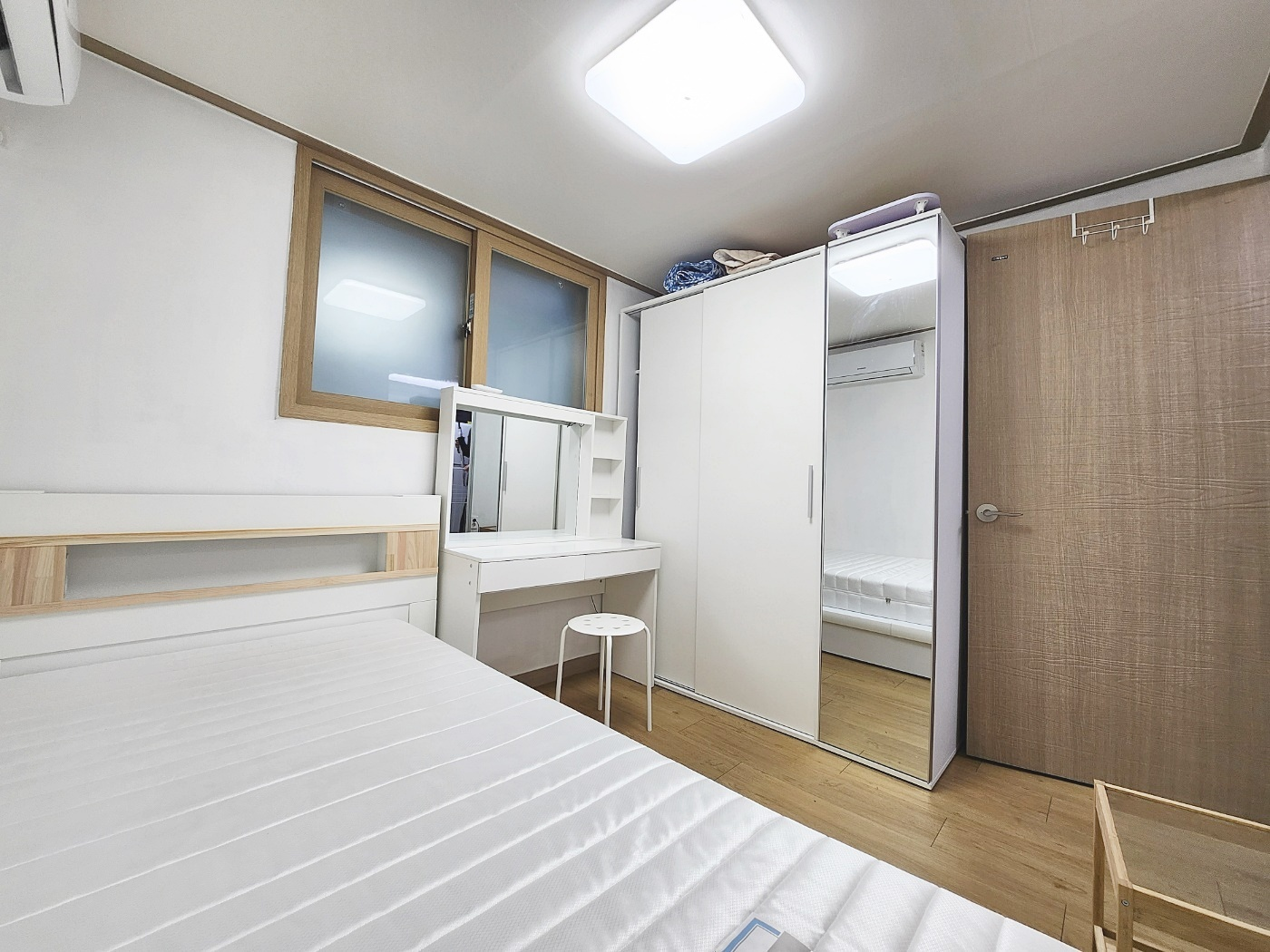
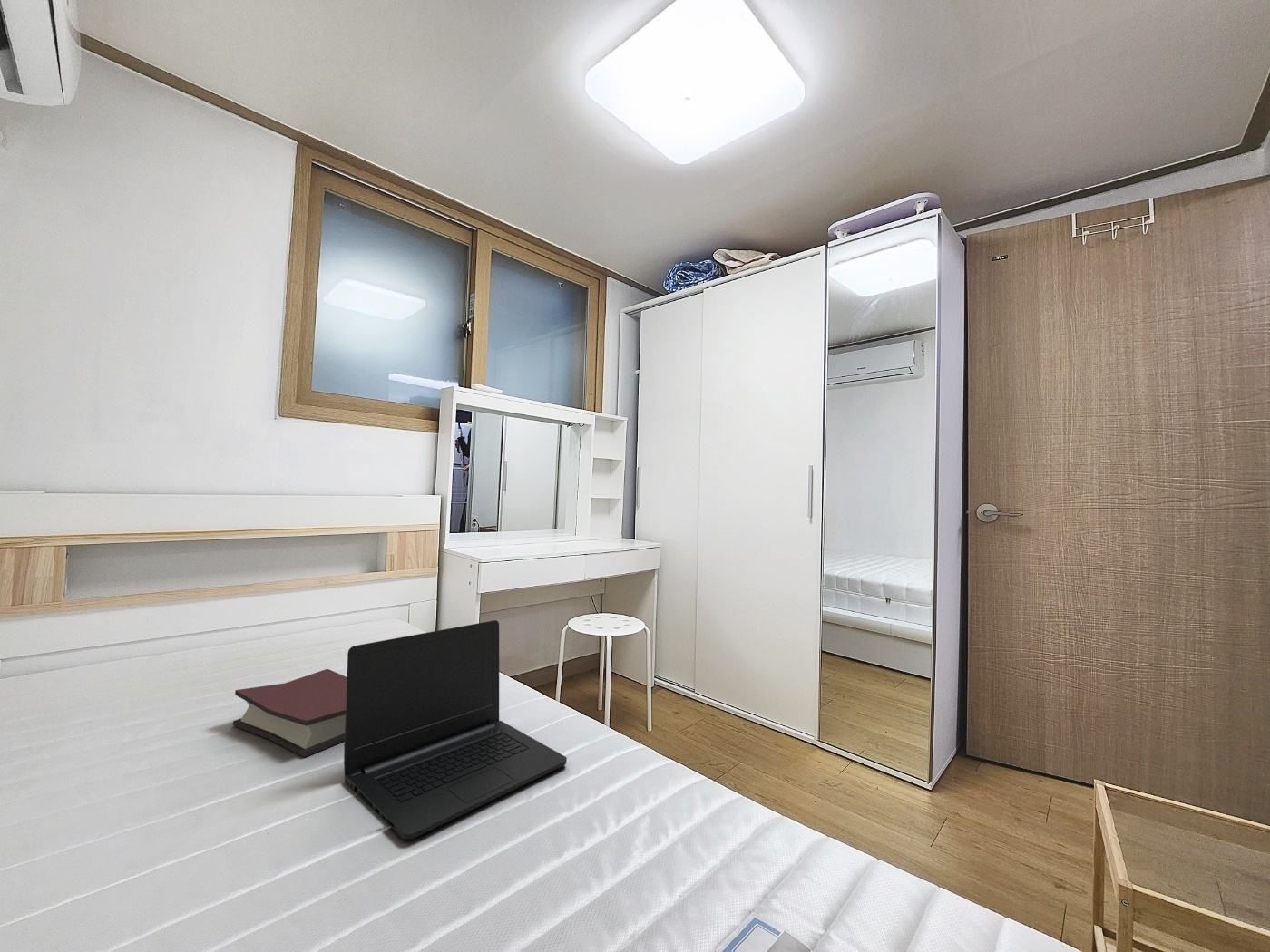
+ laptop [343,619,568,840]
+ hardback book [232,668,347,758]
